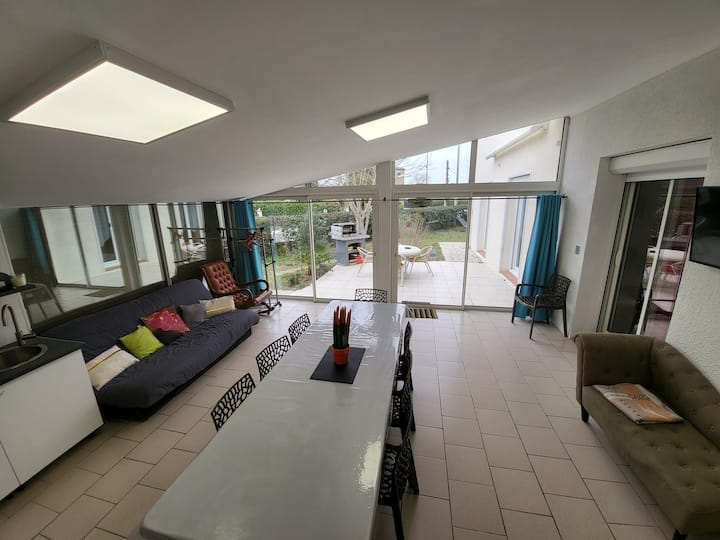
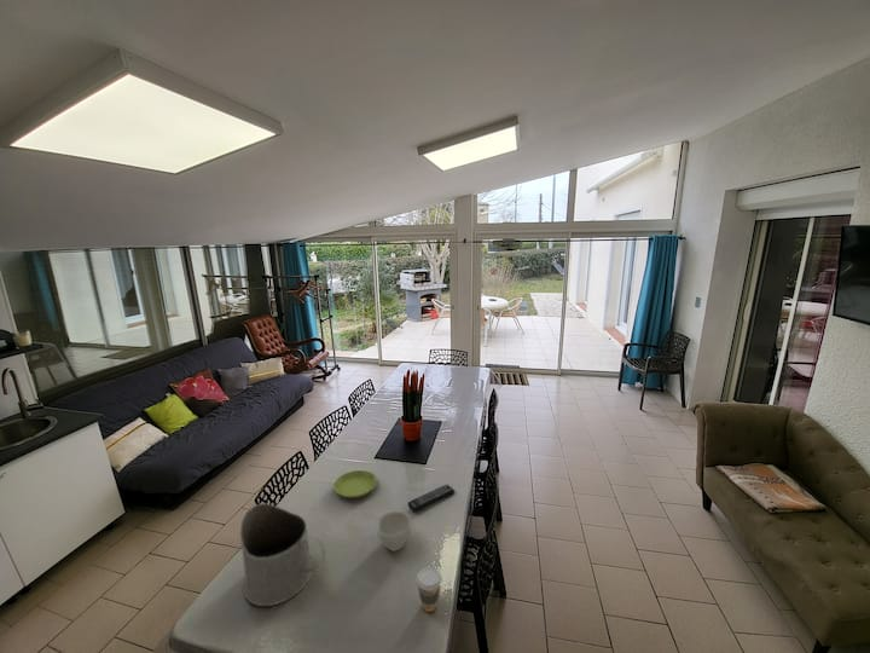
+ saucer [332,469,378,499]
+ remote control [407,484,456,513]
+ bowl [376,510,412,551]
+ coffee cup [416,566,443,613]
+ pitcher [239,502,326,607]
